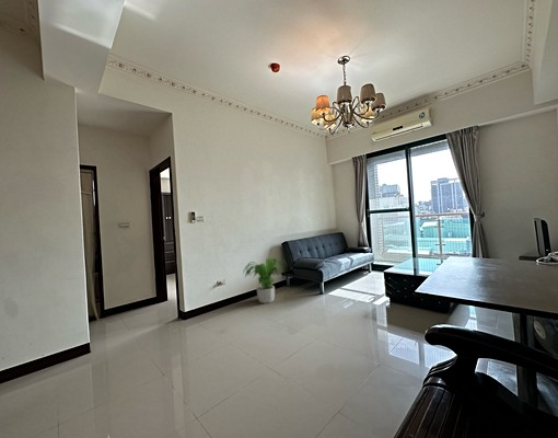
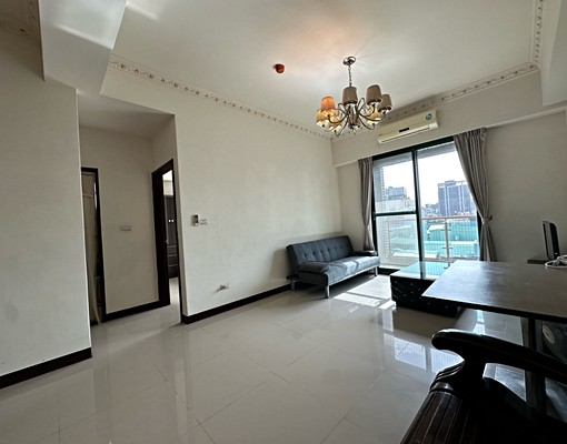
- potted plant [242,257,288,304]
